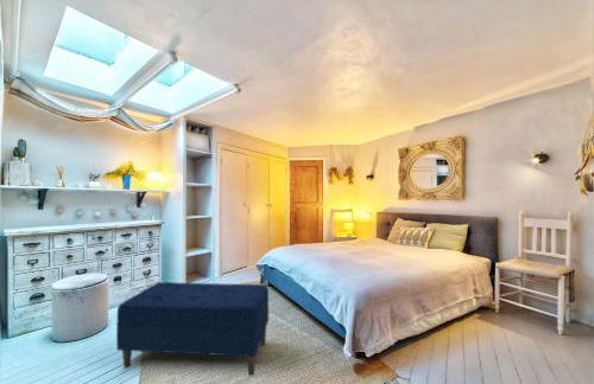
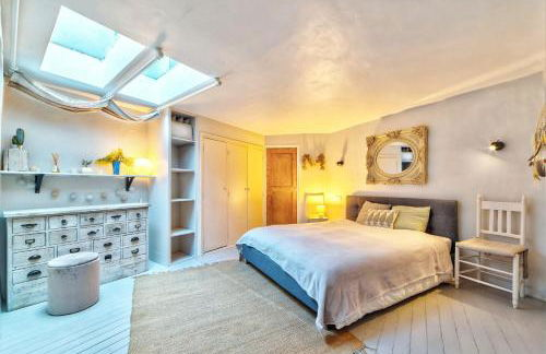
- bench [115,281,270,377]
